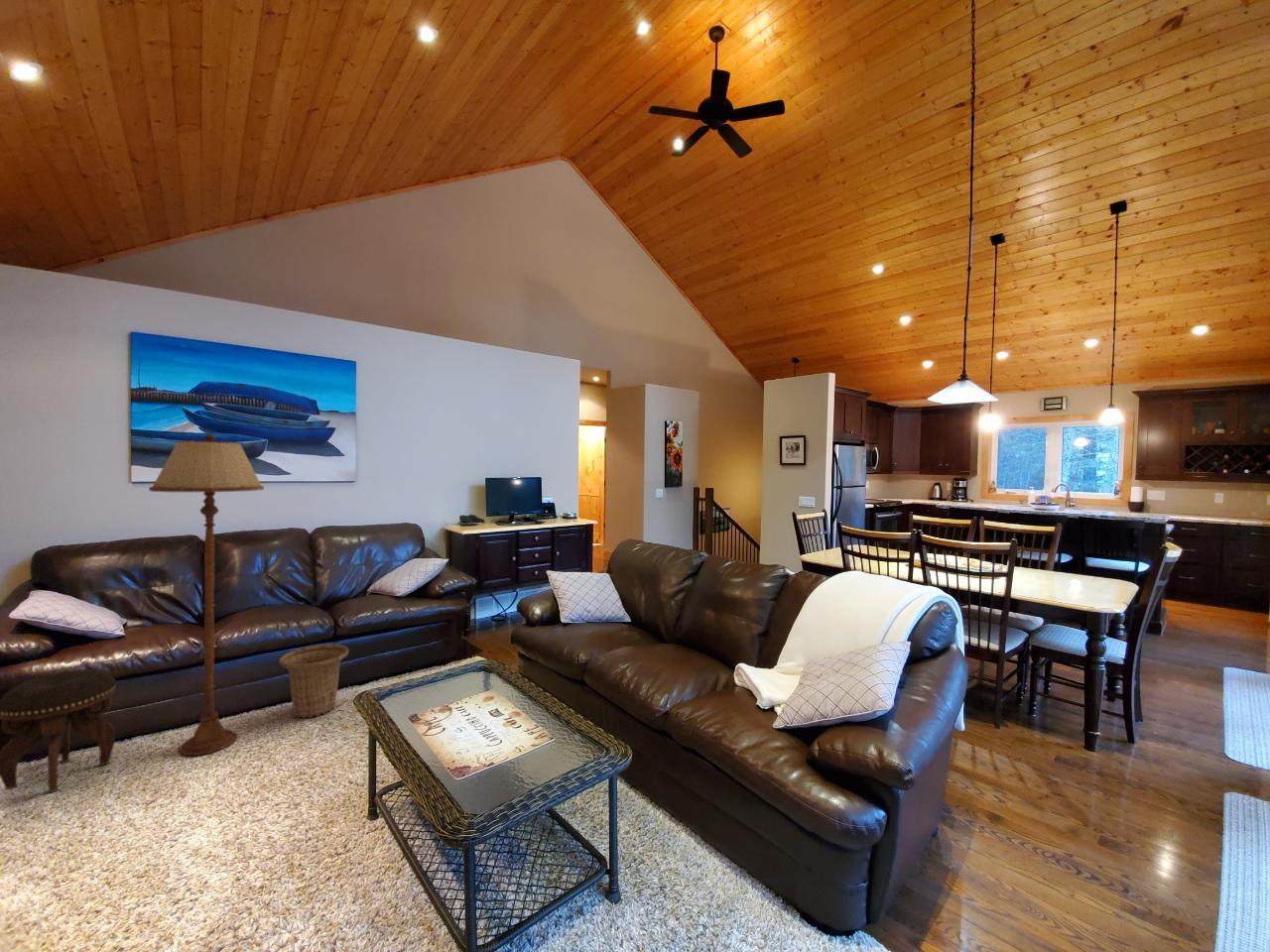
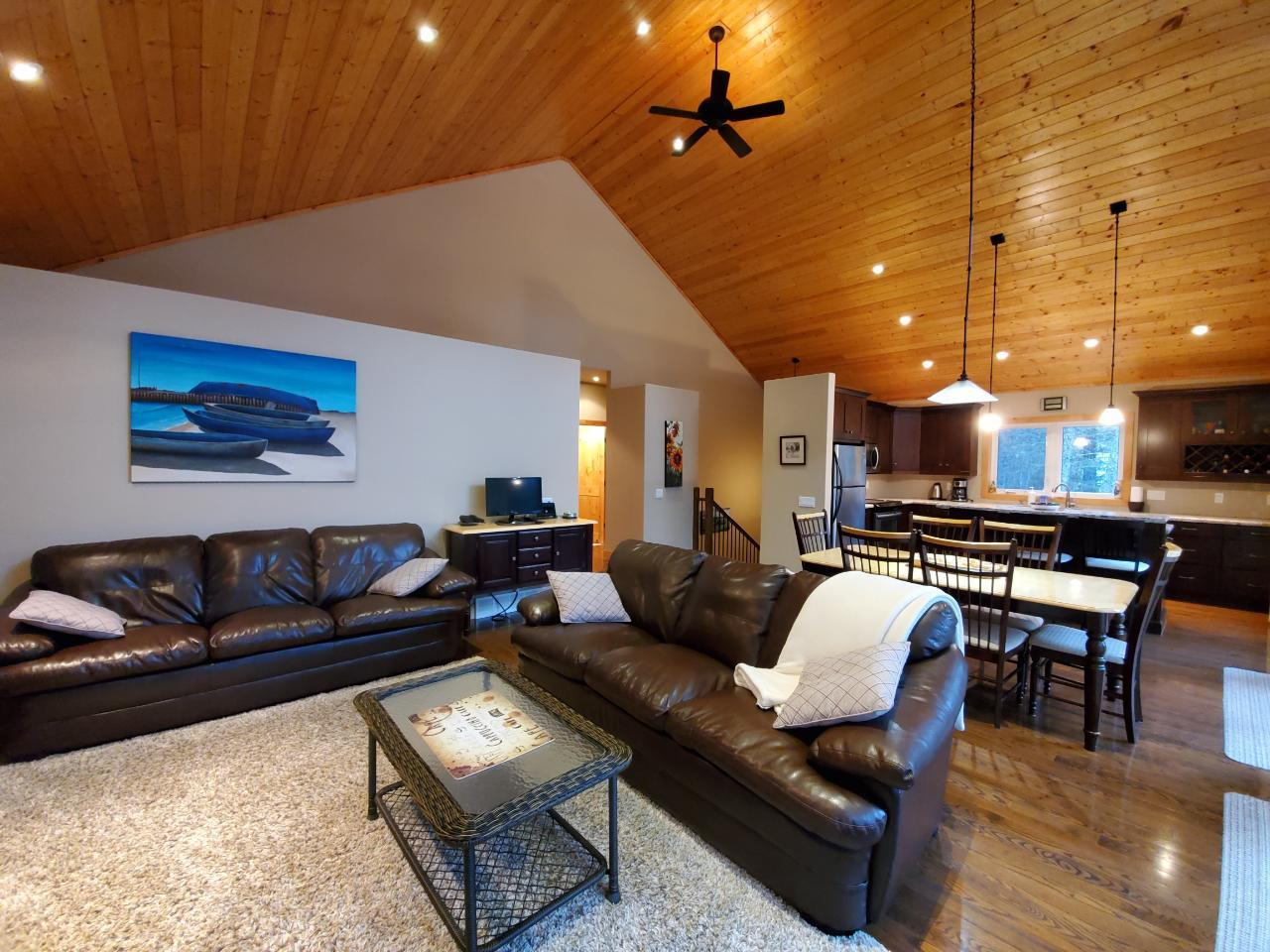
- basket [278,644,350,719]
- floor lamp [148,433,265,757]
- footstool [0,668,117,793]
